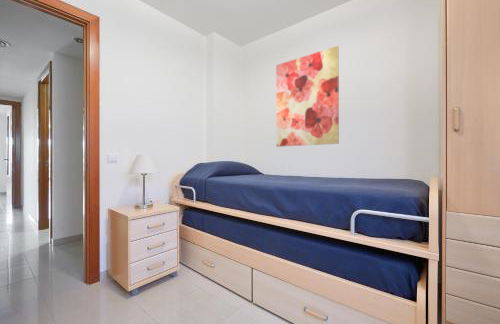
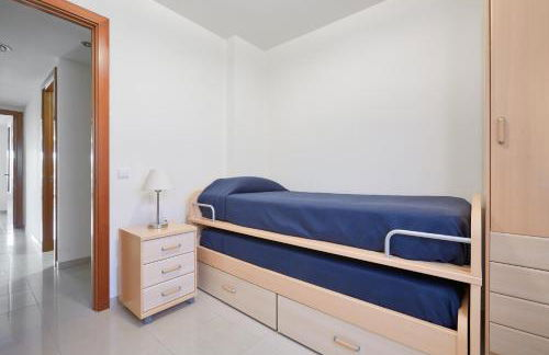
- wall art [275,45,340,148]
